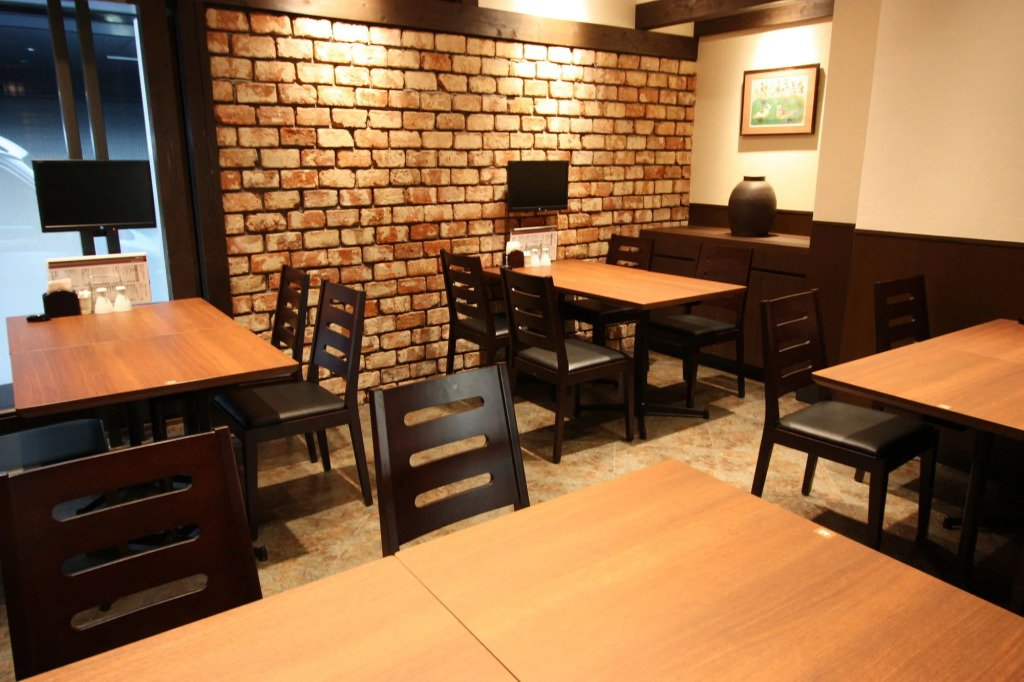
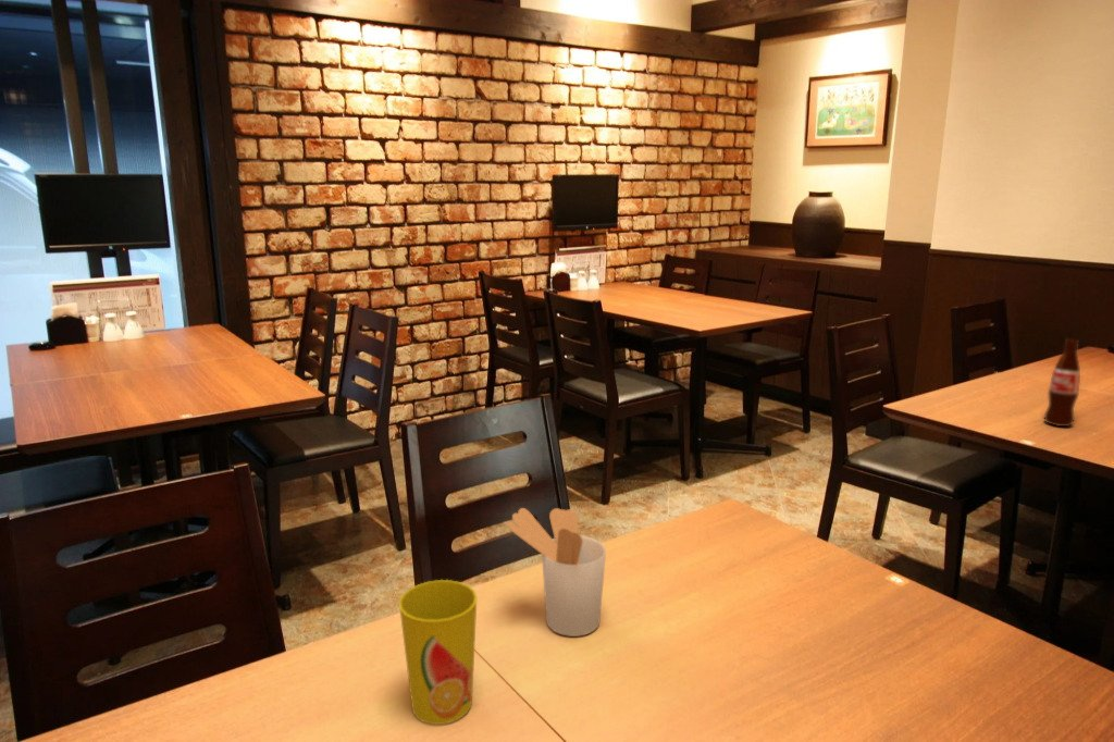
+ utensil holder [506,507,607,638]
+ bottle [1043,337,1081,428]
+ cup [398,579,479,726]
